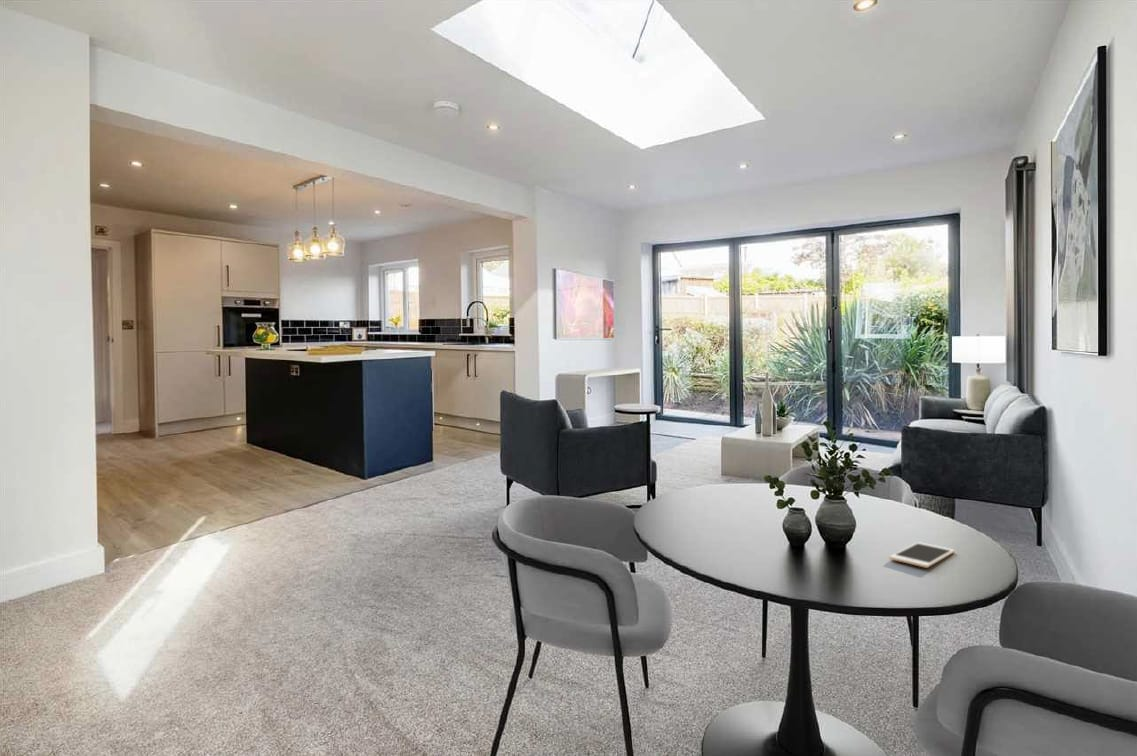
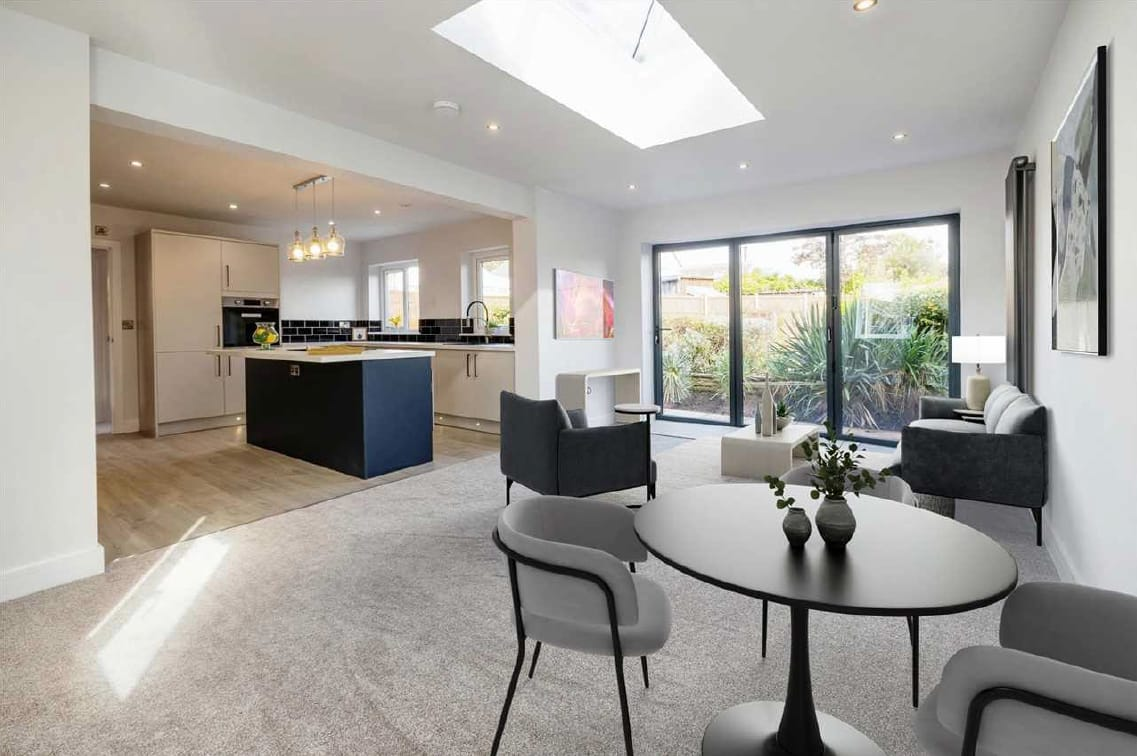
- cell phone [888,541,956,569]
